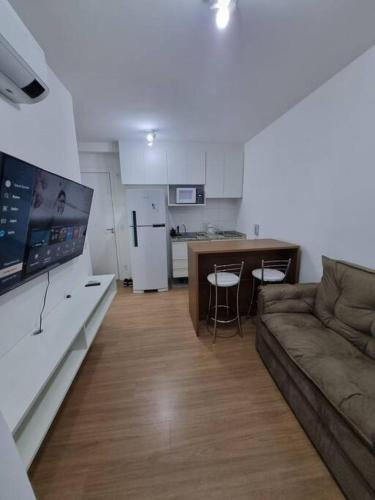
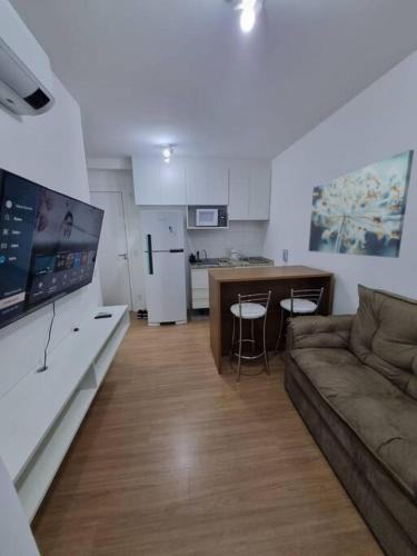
+ wall art [307,149,415,259]
